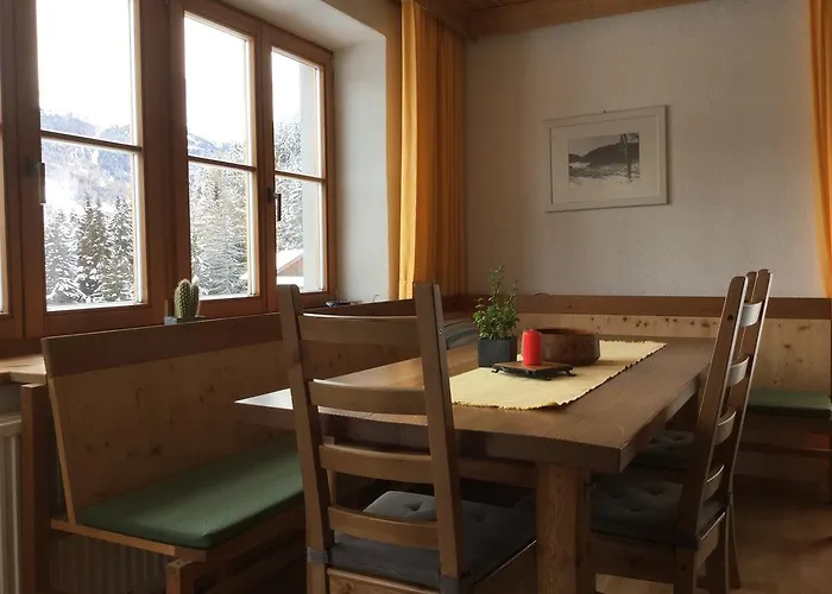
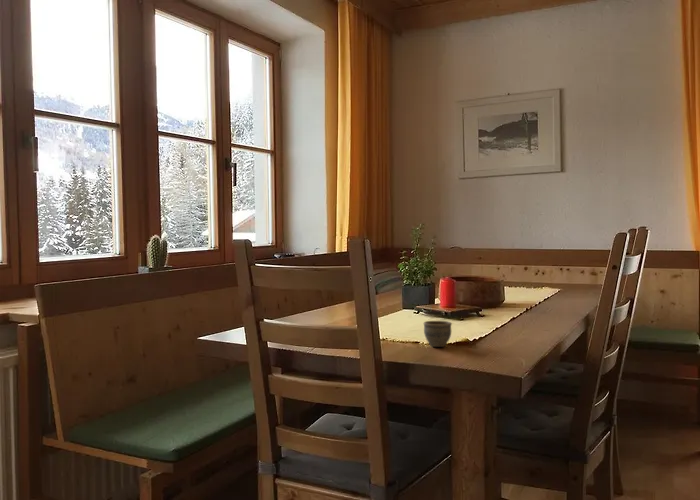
+ cup [423,320,453,348]
